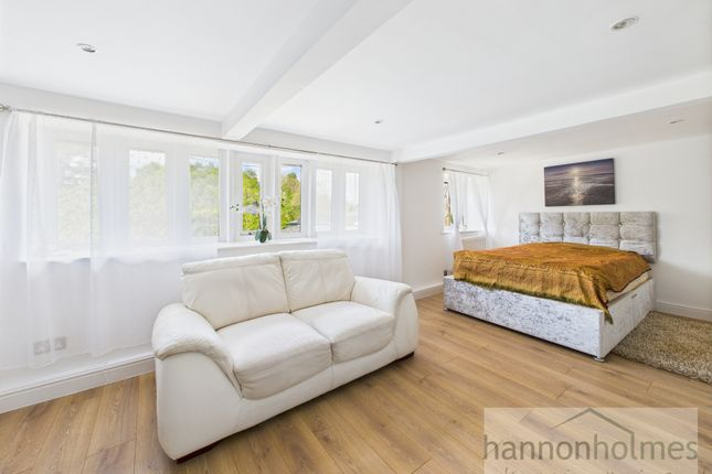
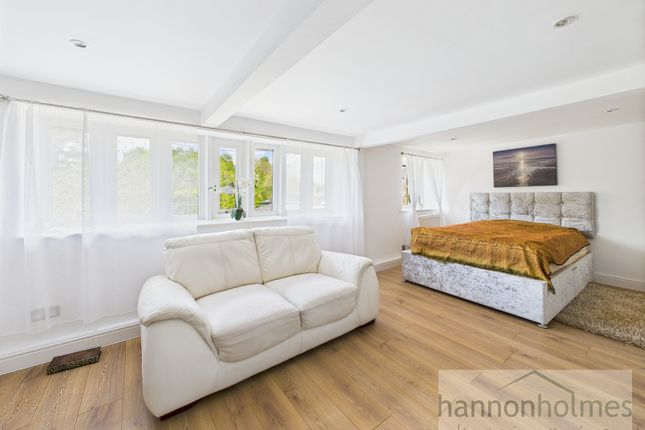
+ book [45,345,102,375]
